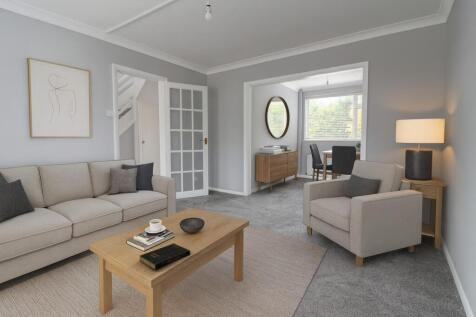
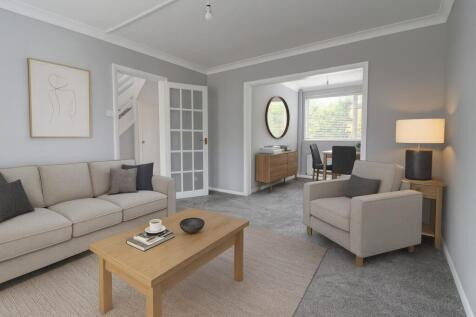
- book [138,243,191,271]
